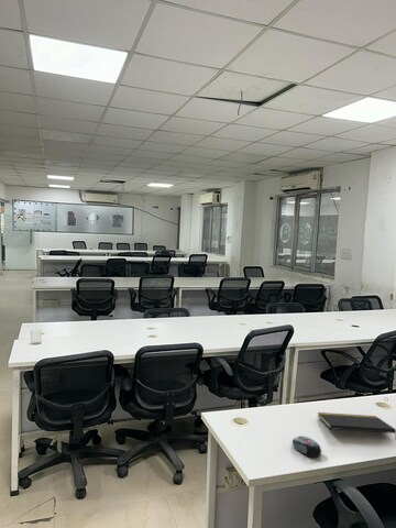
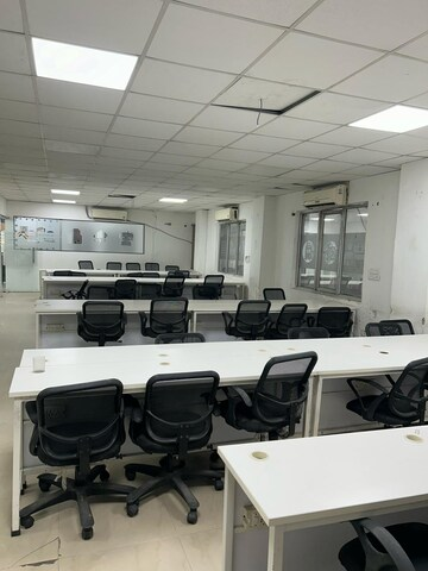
- notepad [317,411,396,441]
- computer mouse [292,435,322,459]
